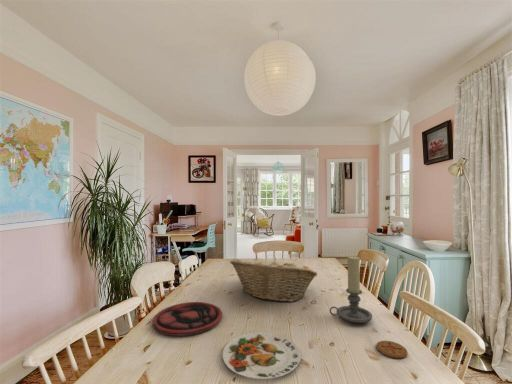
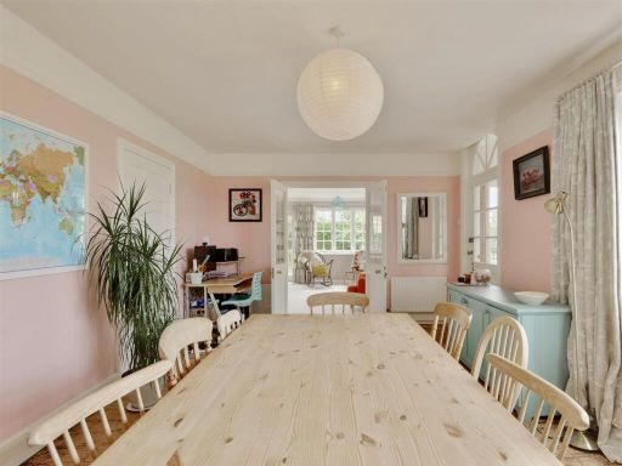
- fruit basket [229,257,319,303]
- coaster [375,340,409,359]
- candle holder [329,255,373,324]
- plate [222,331,302,380]
- plate [152,301,223,337]
